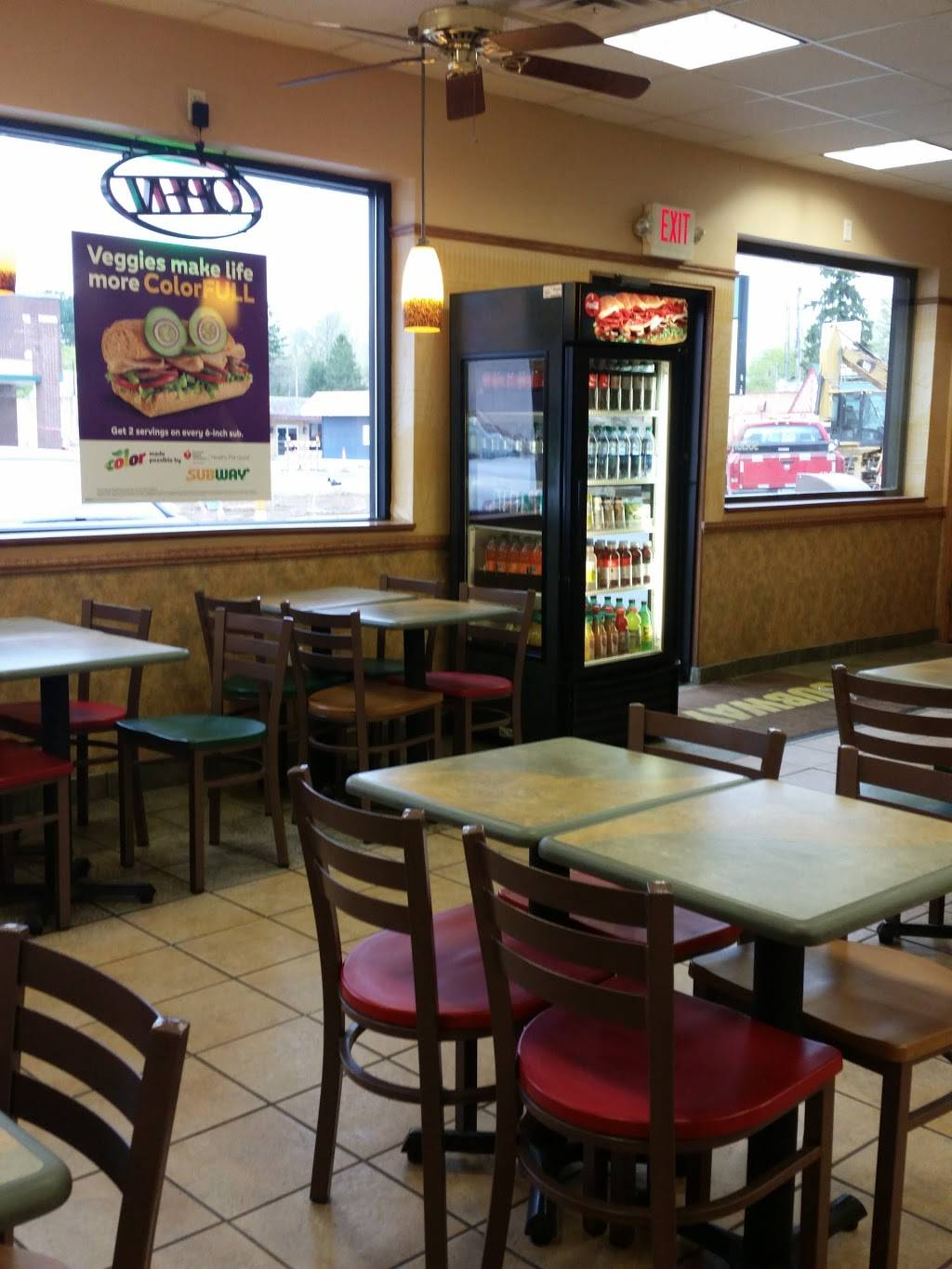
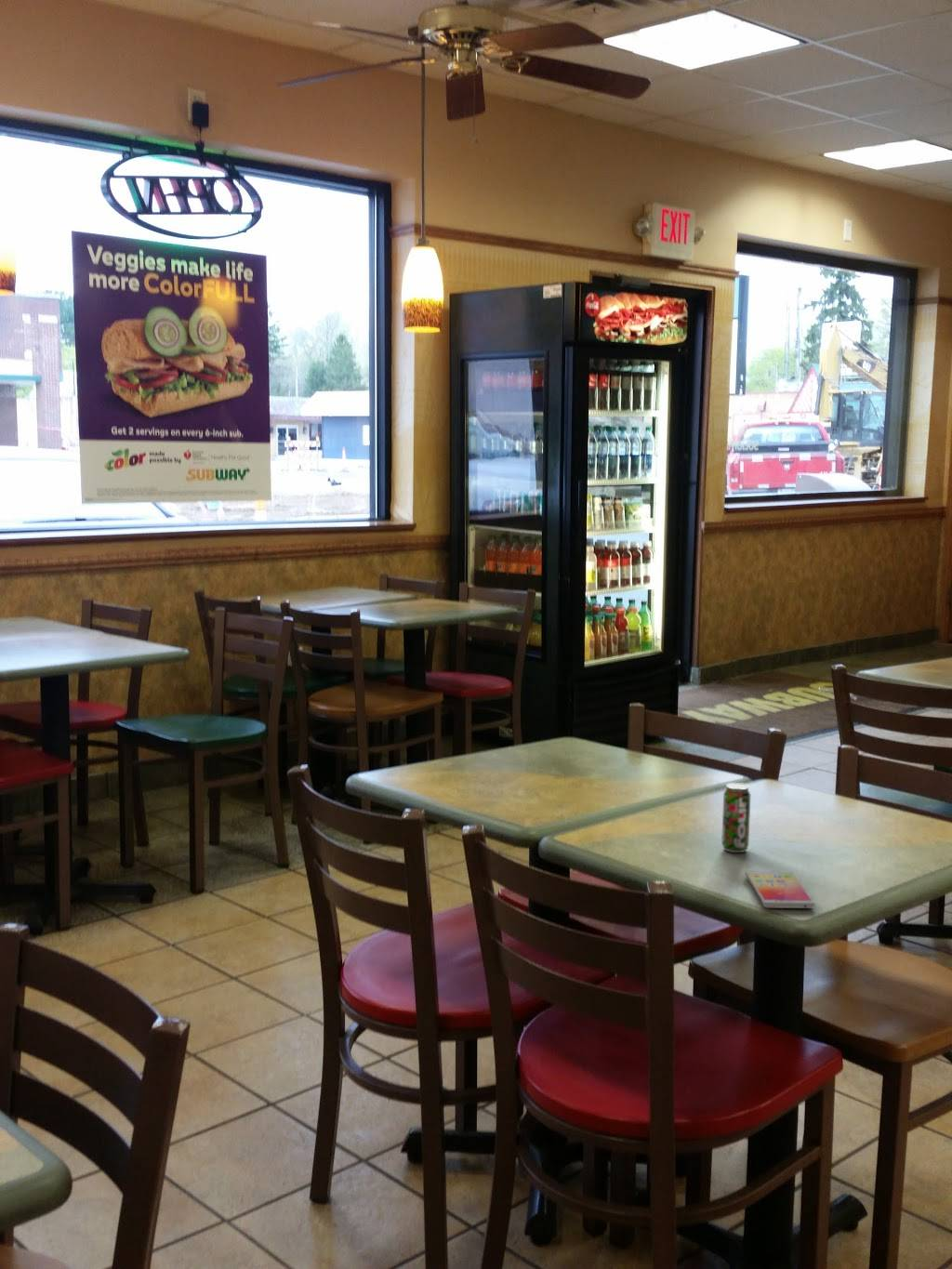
+ smartphone [745,870,816,909]
+ beverage can [721,782,751,853]
